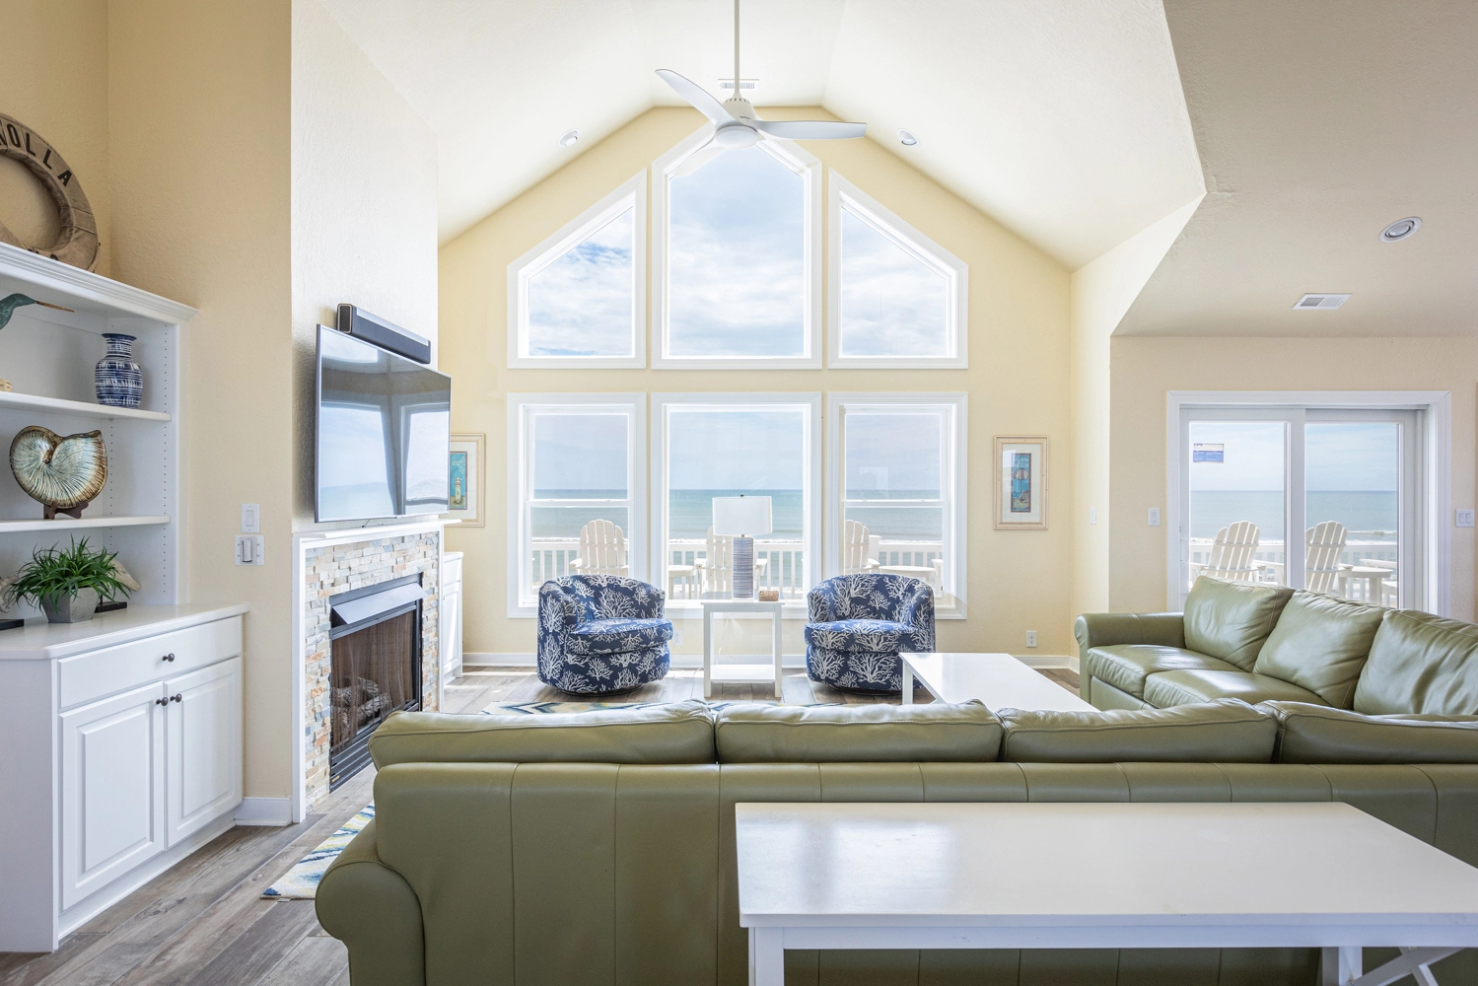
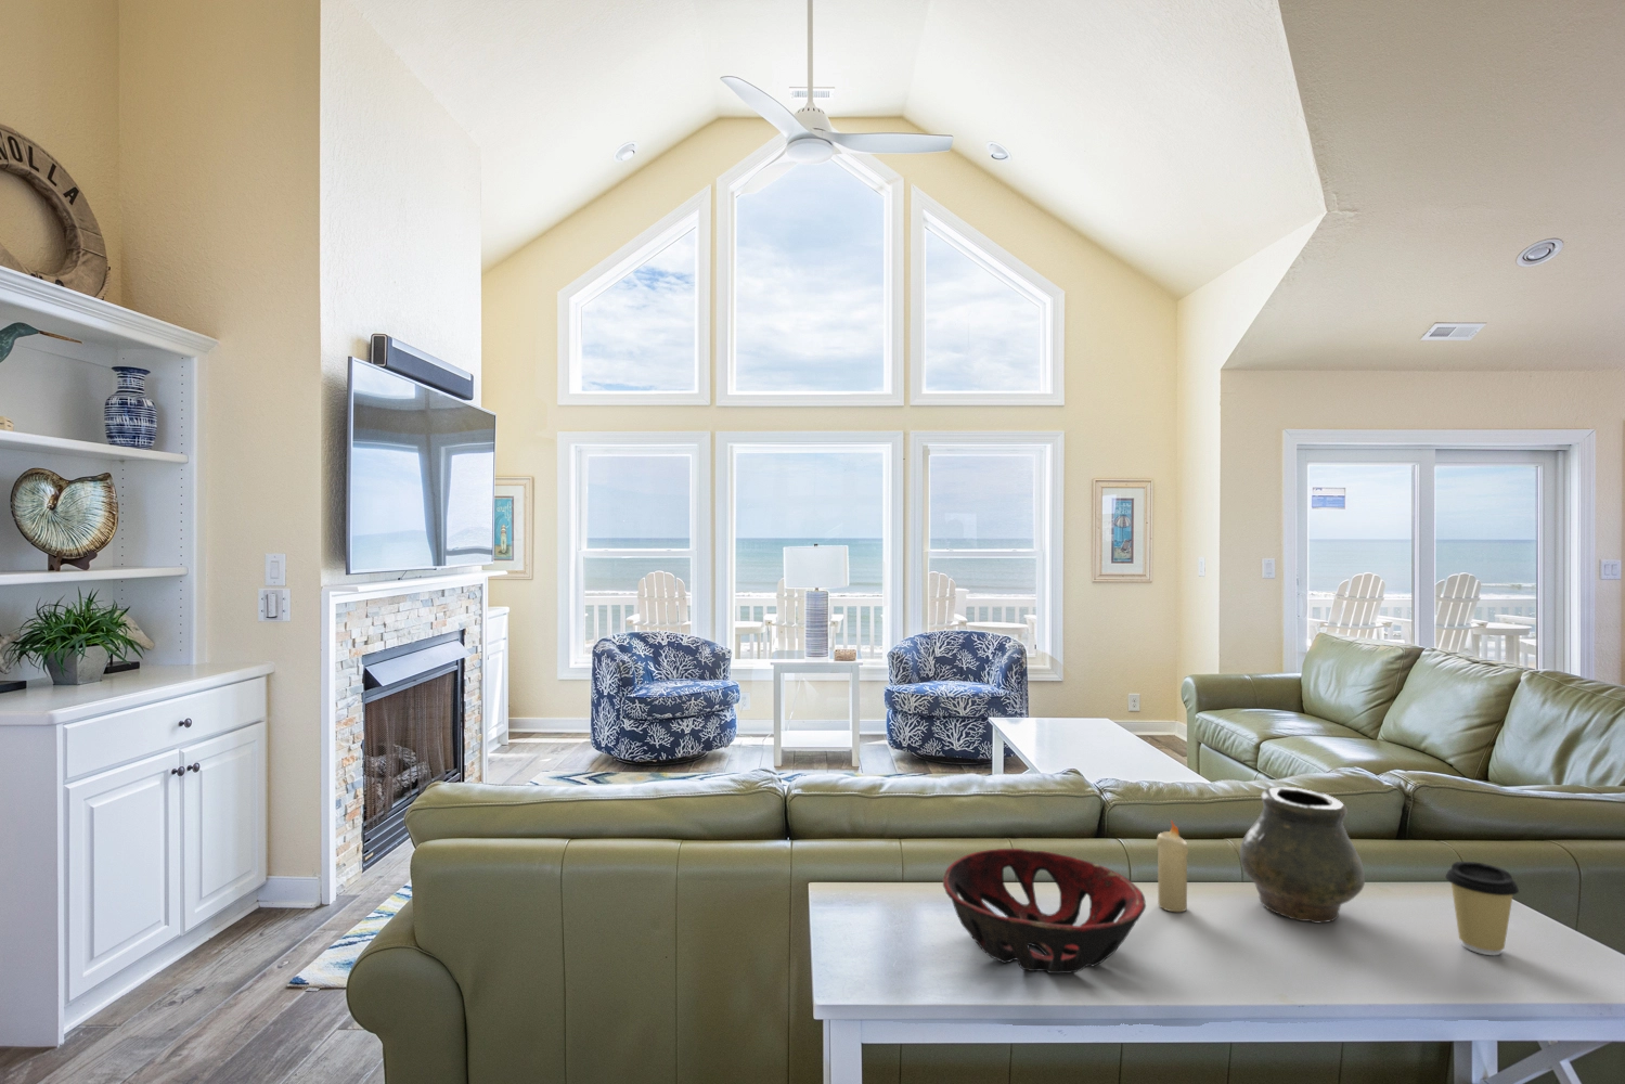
+ decorative bowl [943,848,1147,975]
+ coffee cup [1444,860,1520,956]
+ vase [1239,786,1366,923]
+ candle [1156,819,1189,912]
